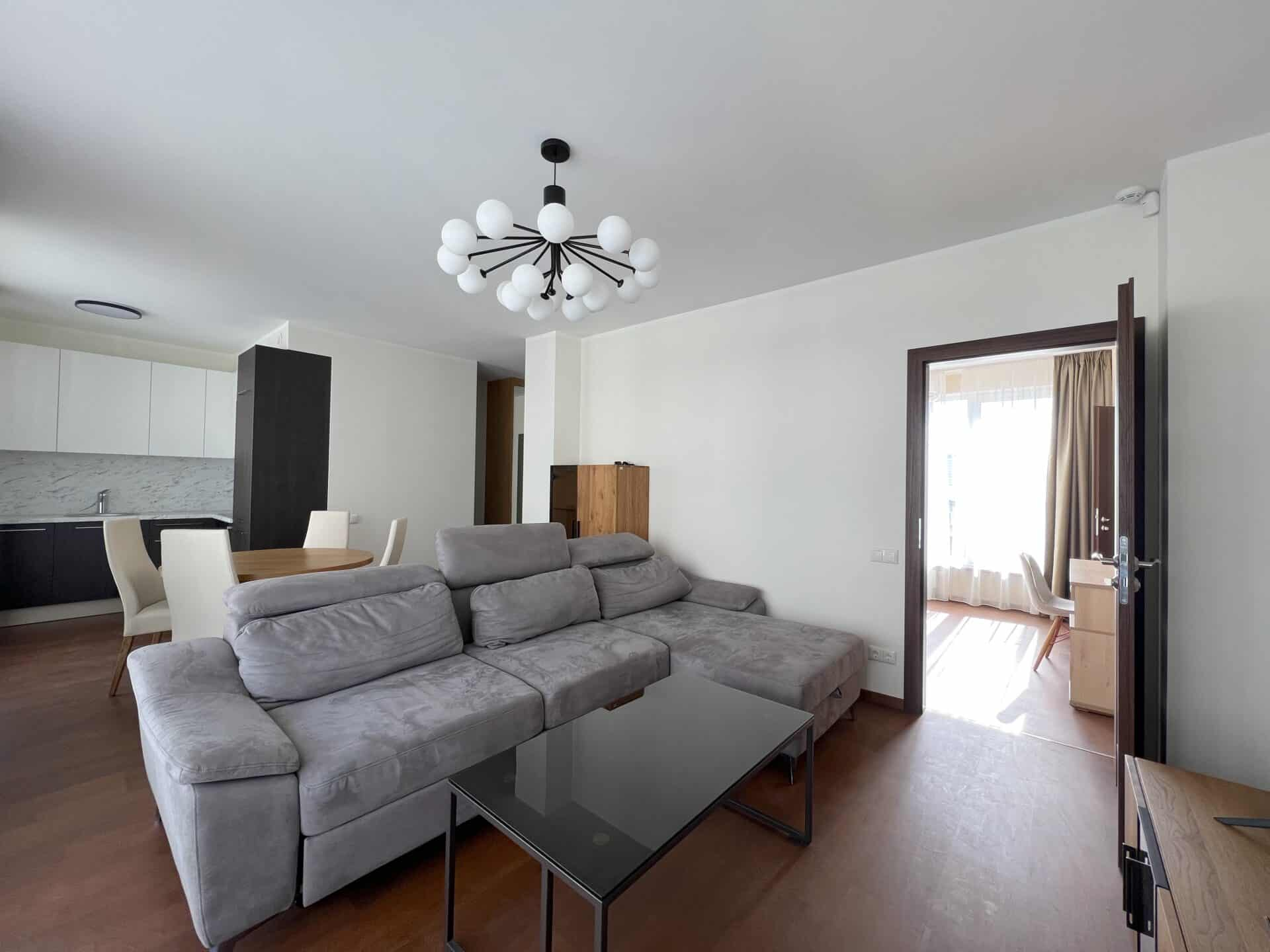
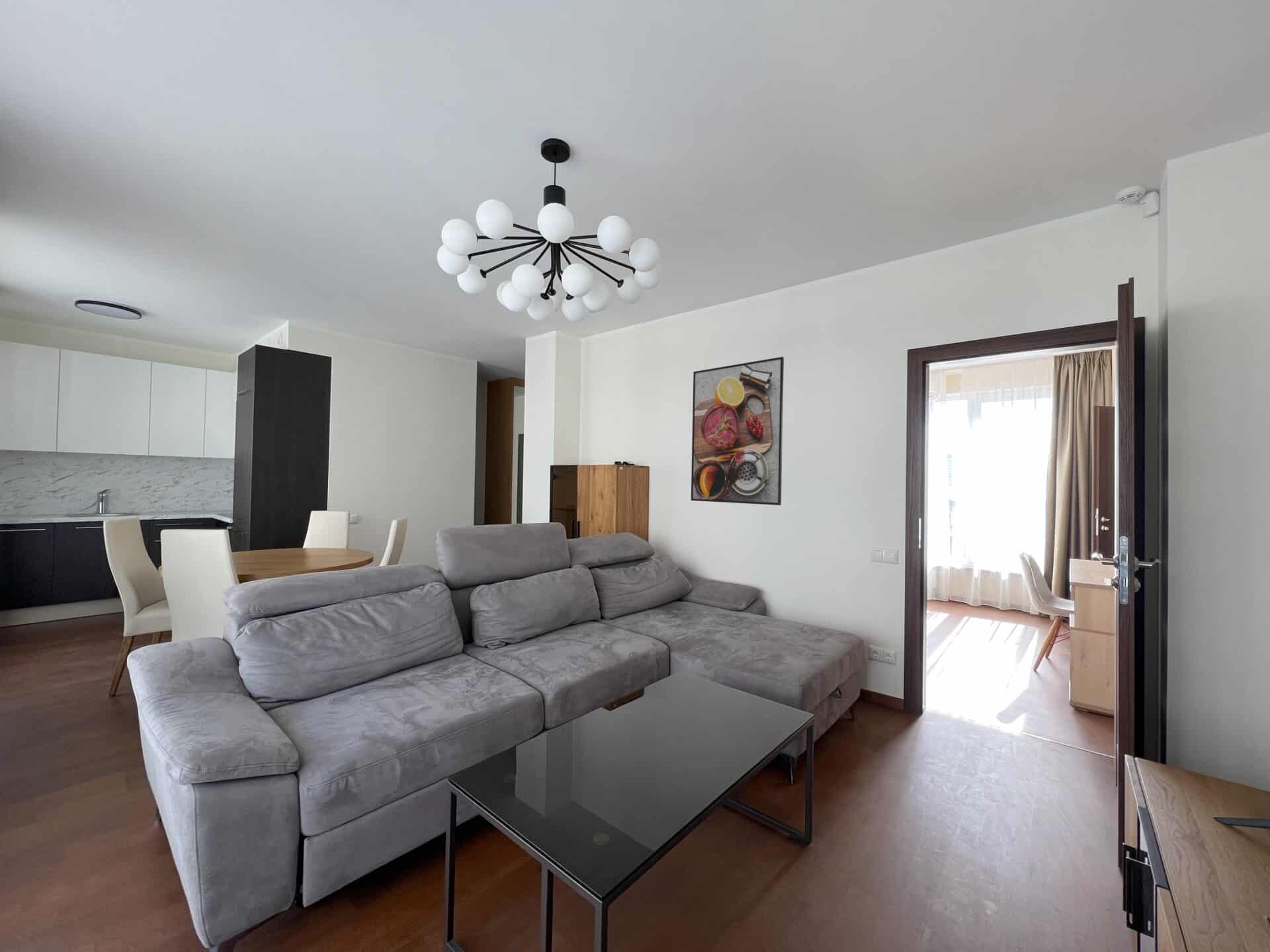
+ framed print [691,356,784,506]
